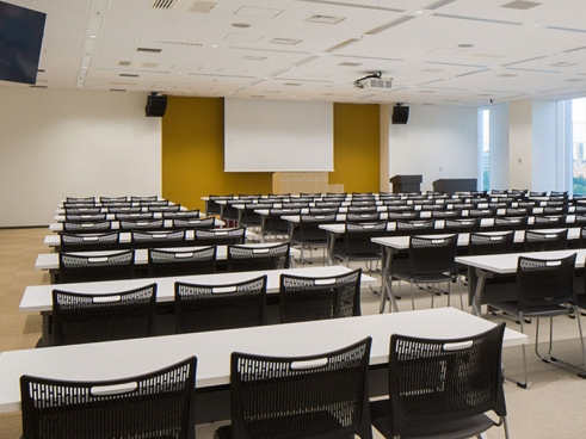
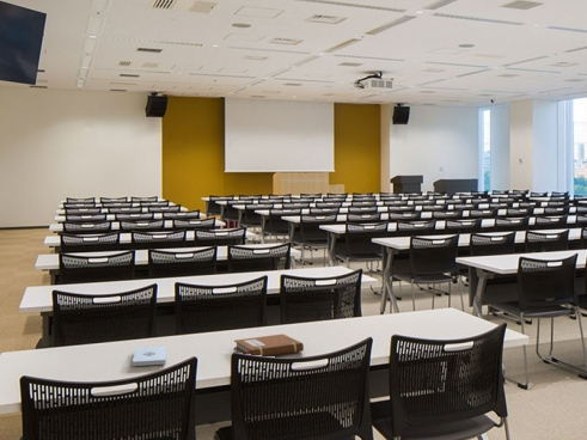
+ notepad [132,346,167,367]
+ notebook [233,334,305,358]
